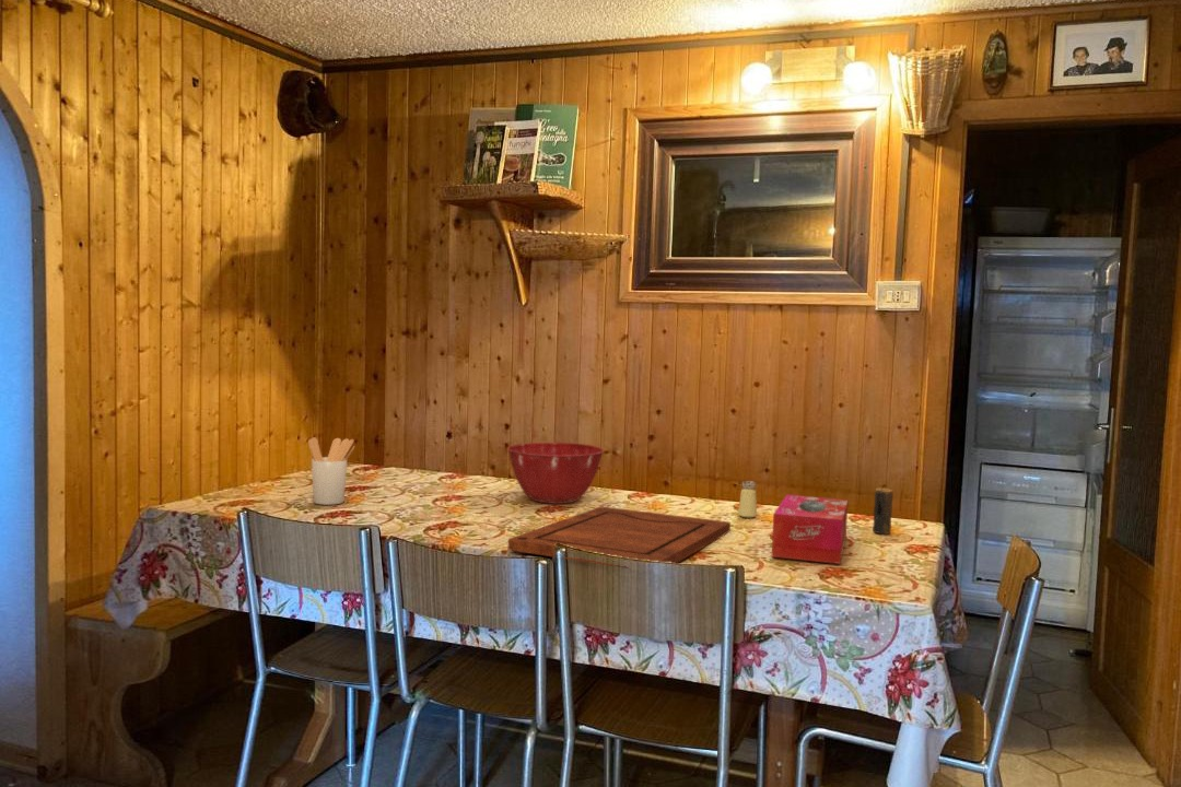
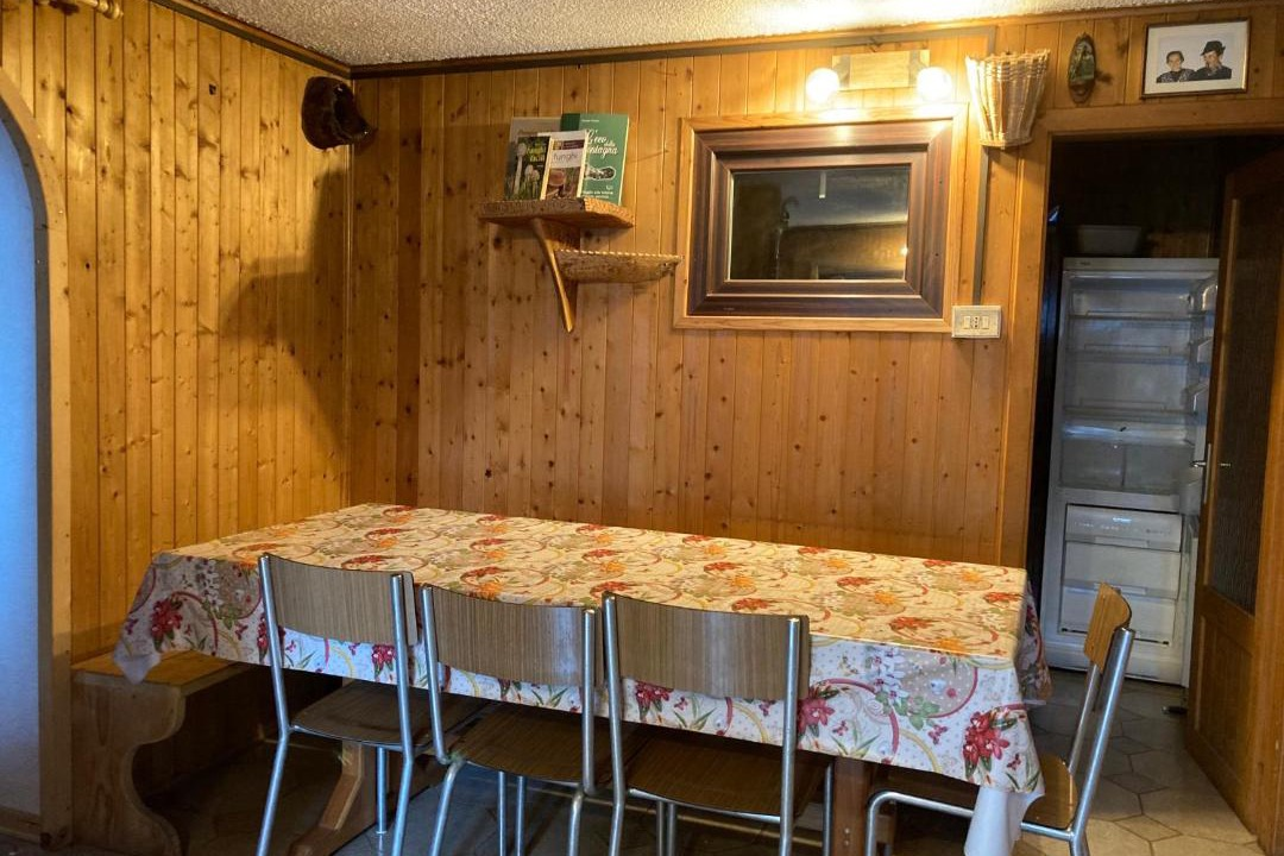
- utensil holder [307,436,355,506]
- tissue box [771,494,849,565]
- cutting board [507,506,732,569]
- mixing bowl [506,442,605,505]
- saltshaker [737,480,758,519]
- candle [872,486,894,536]
